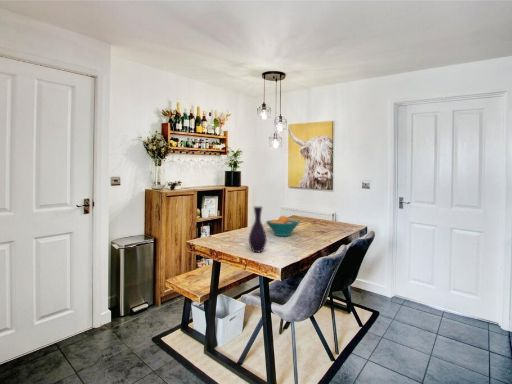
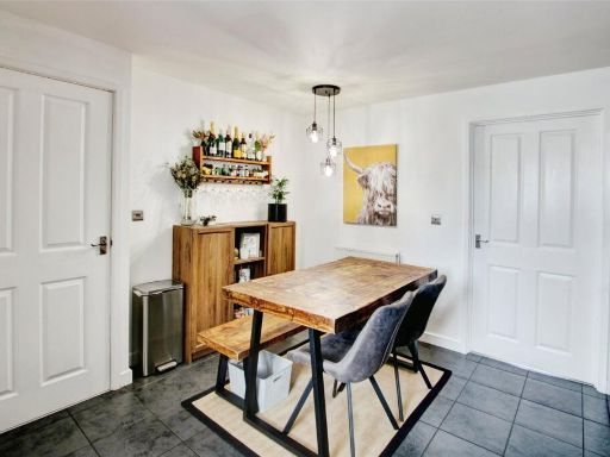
- fruit bowl [265,215,301,237]
- vase [248,206,268,253]
